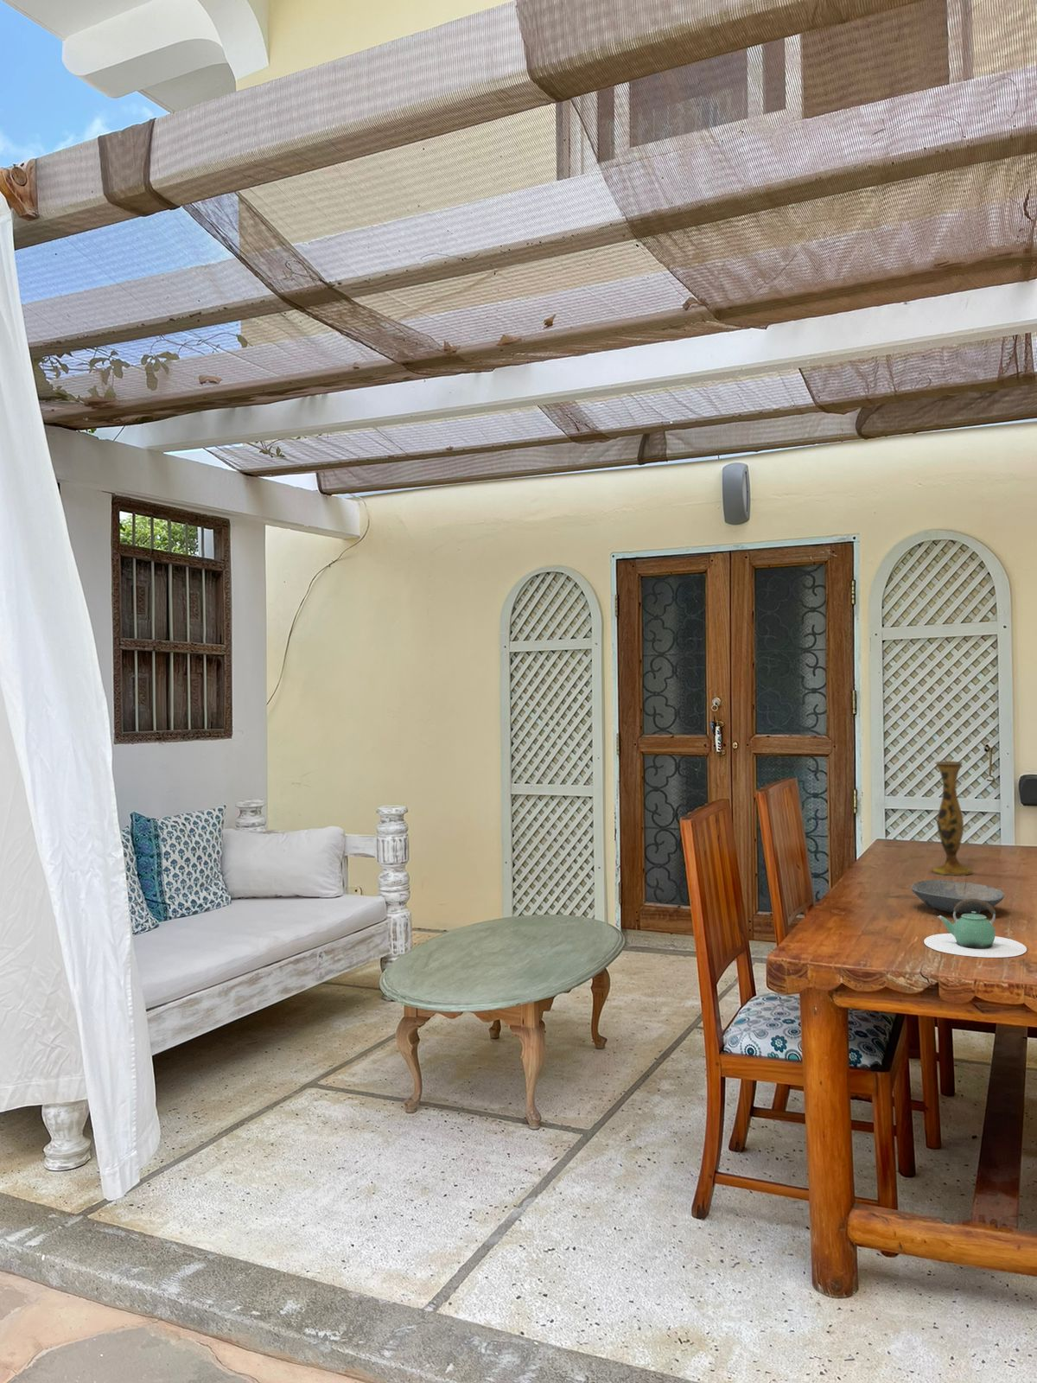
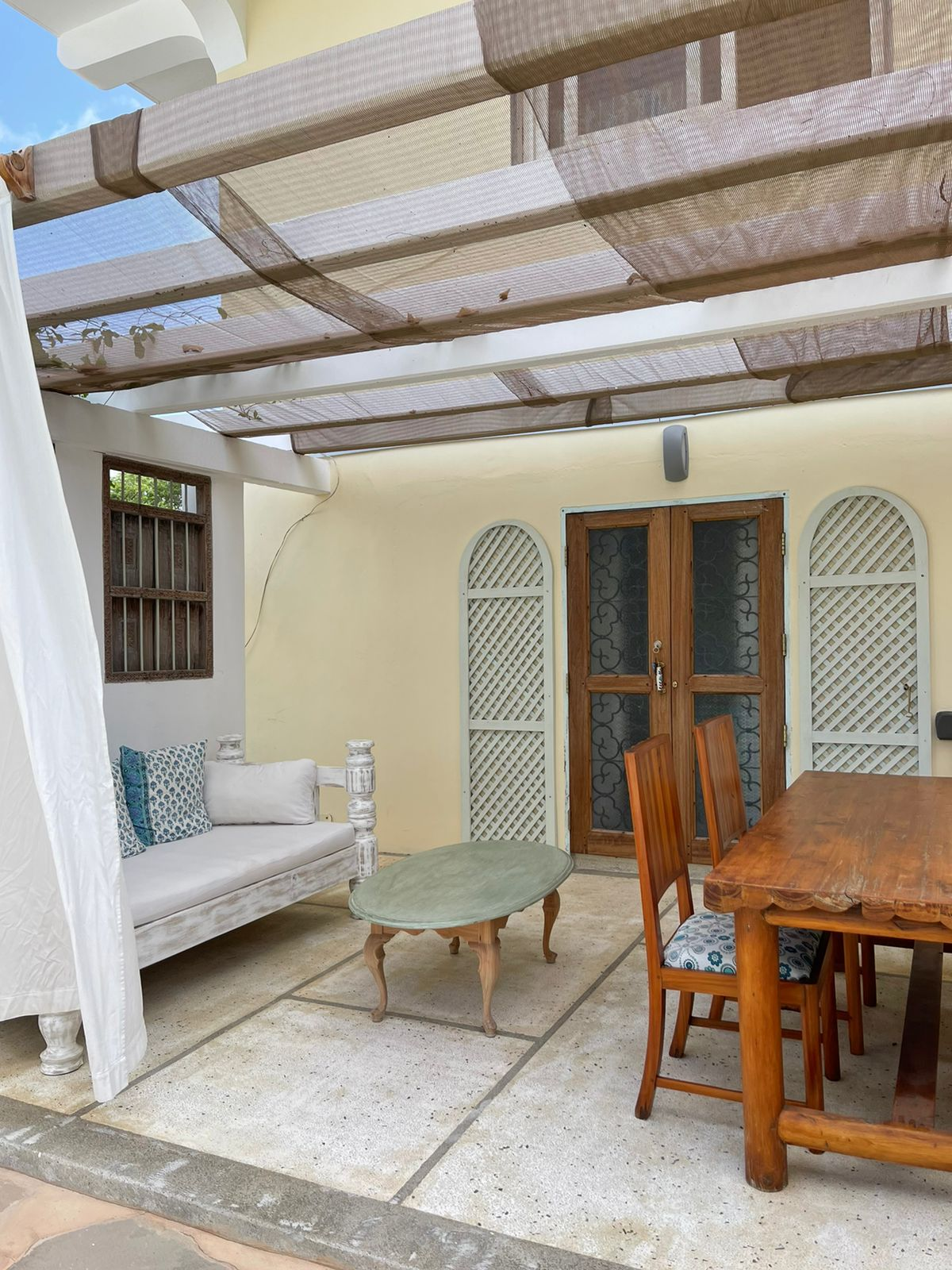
- teapot [923,898,1027,958]
- vase [930,760,973,877]
- bowl [910,879,1005,915]
